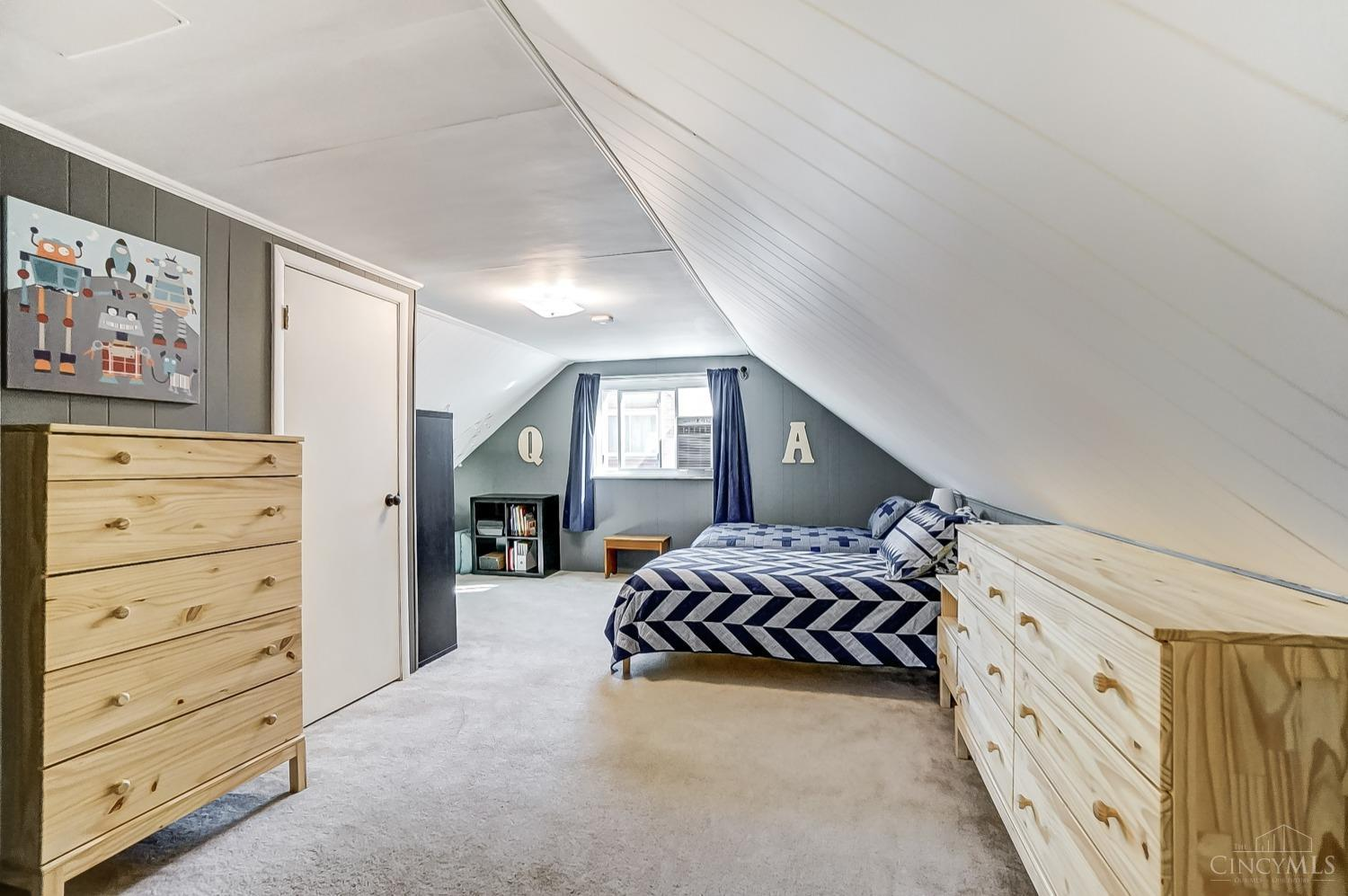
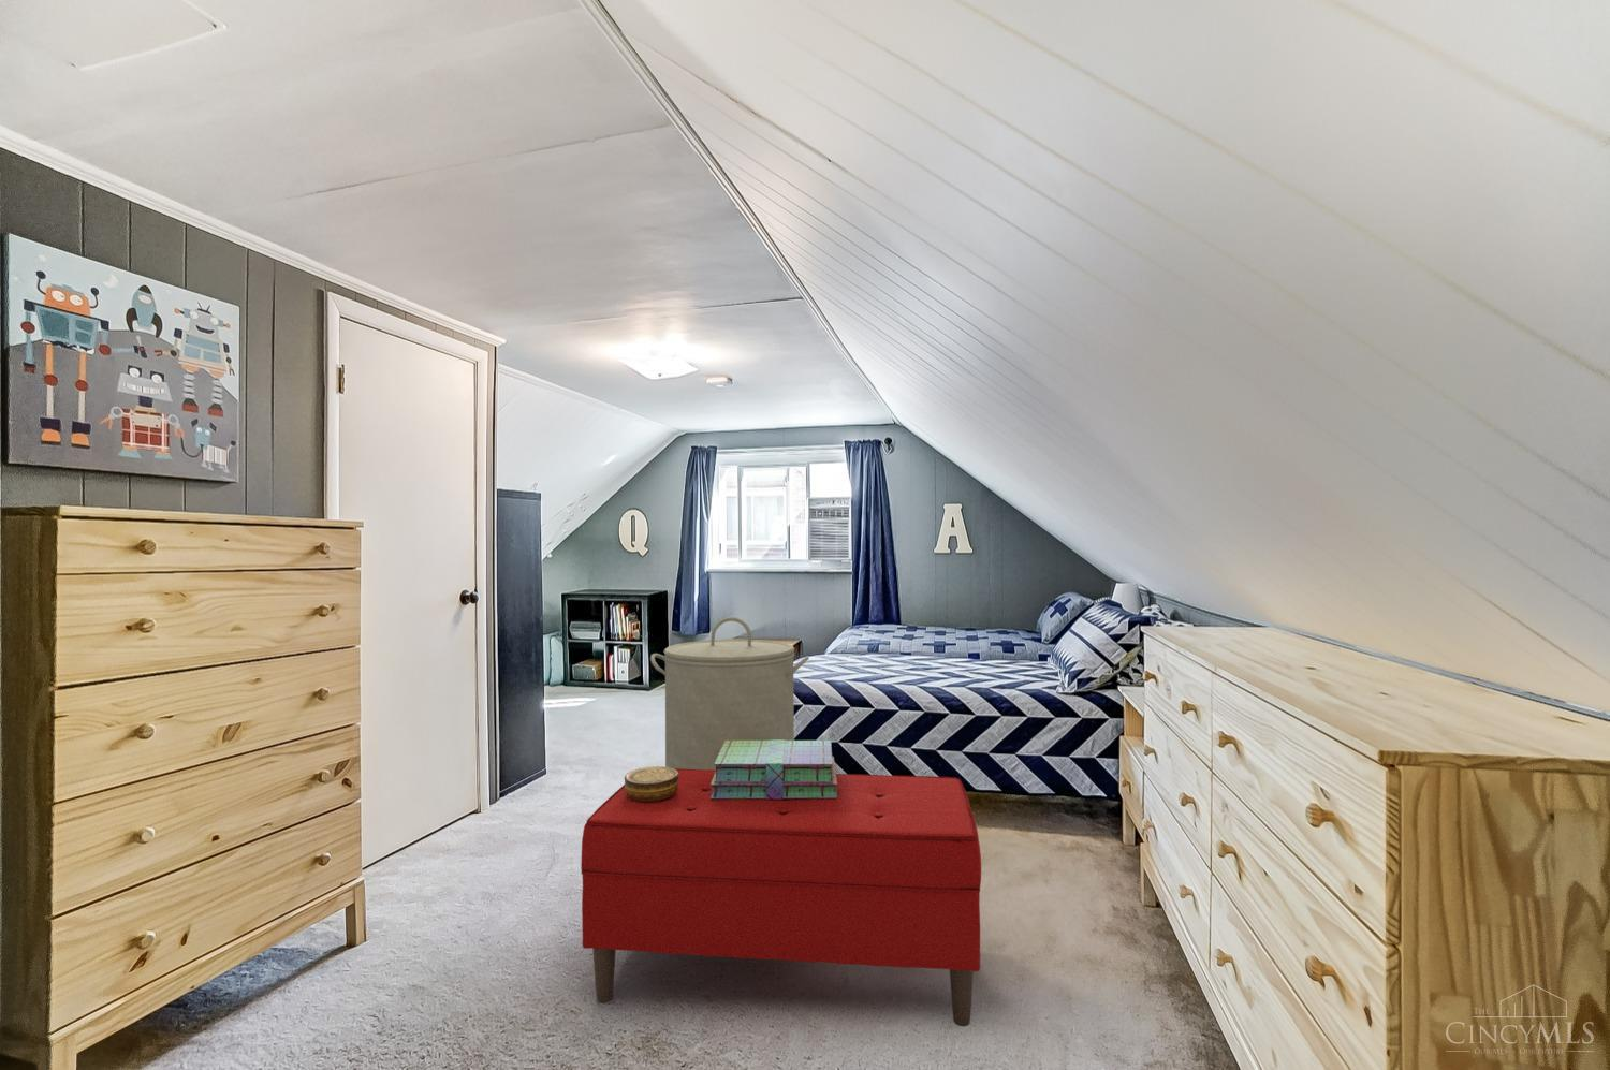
+ laundry hamper [650,616,810,770]
+ bench [579,768,982,1027]
+ decorative box [623,765,678,801]
+ stack of books [711,739,837,800]
